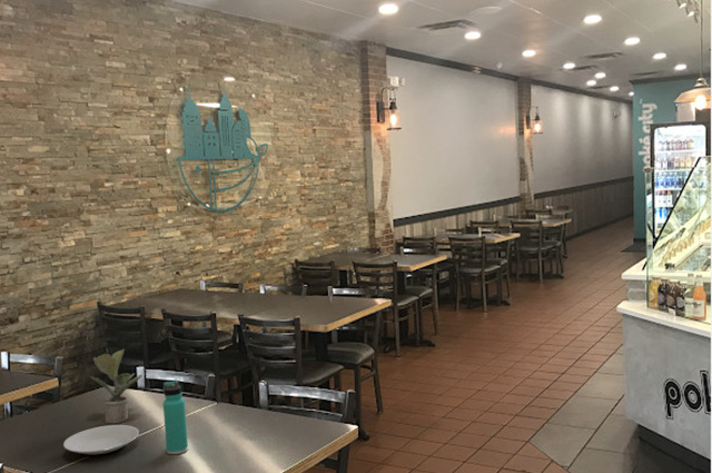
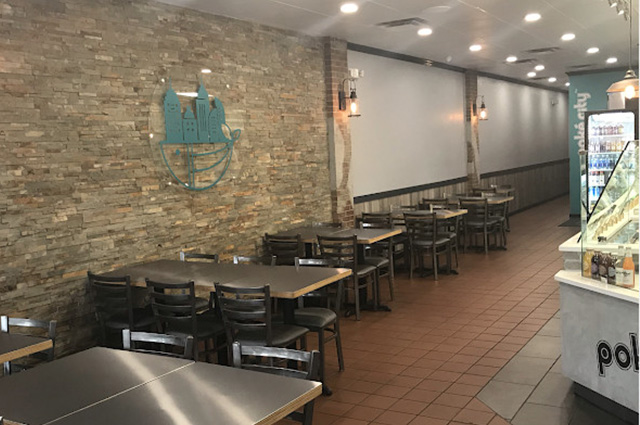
- plate [62,424,140,459]
- potted plant [89,347,144,424]
- thermos bottle [162,380,189,455]
